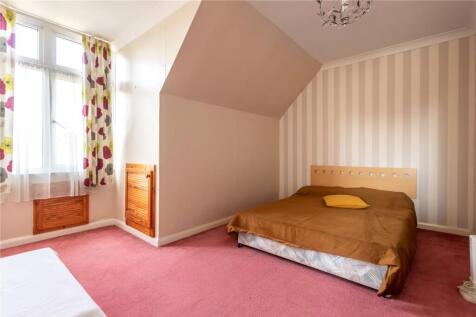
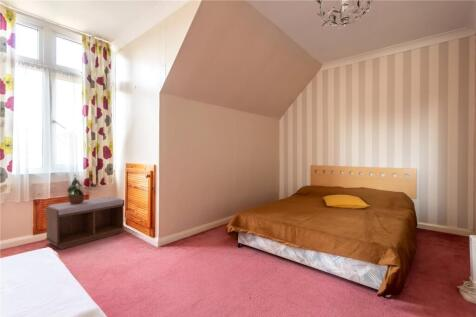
+ potted plant [66,173,87,204]
+ bench [44,196,125,250]
